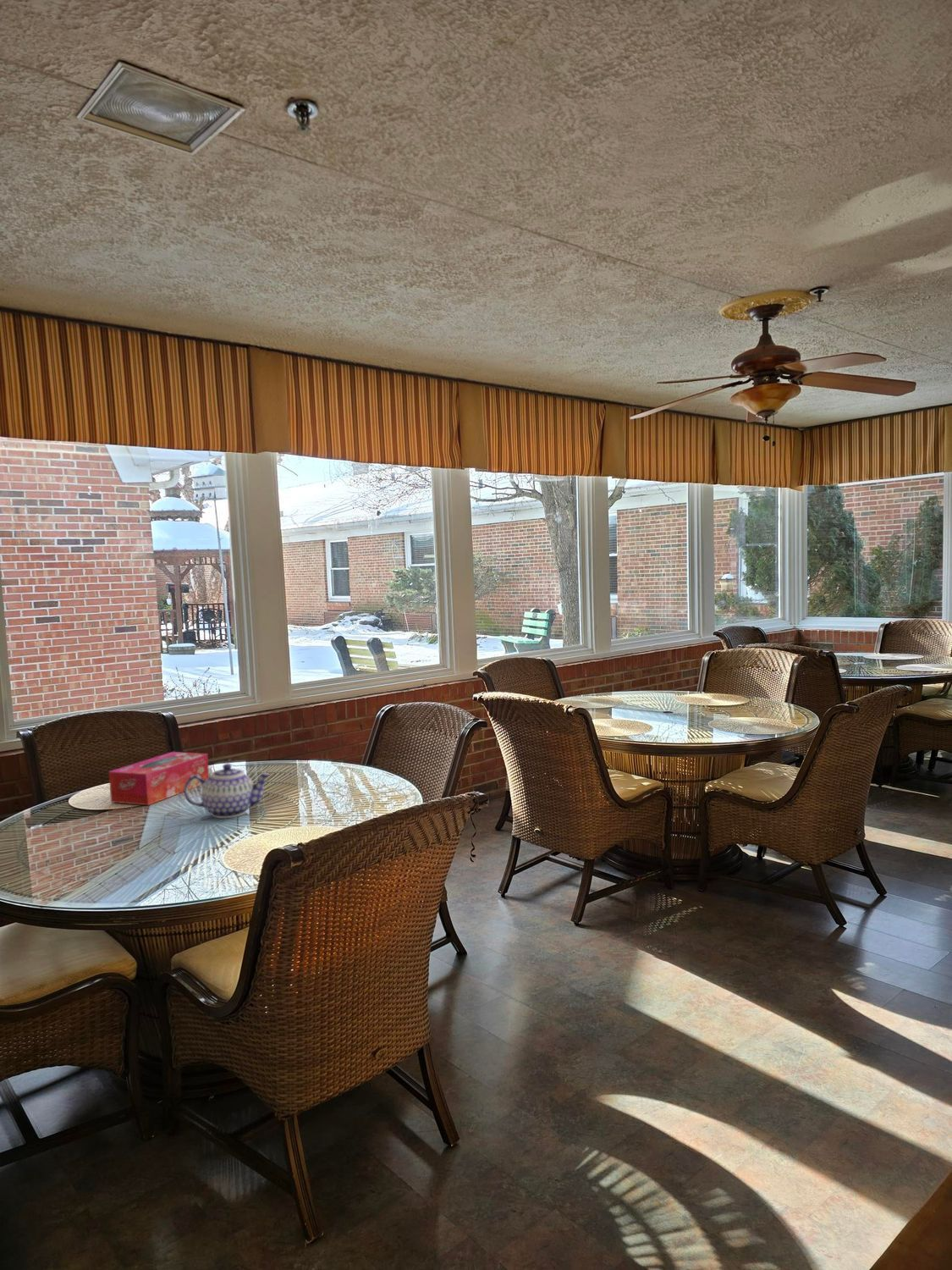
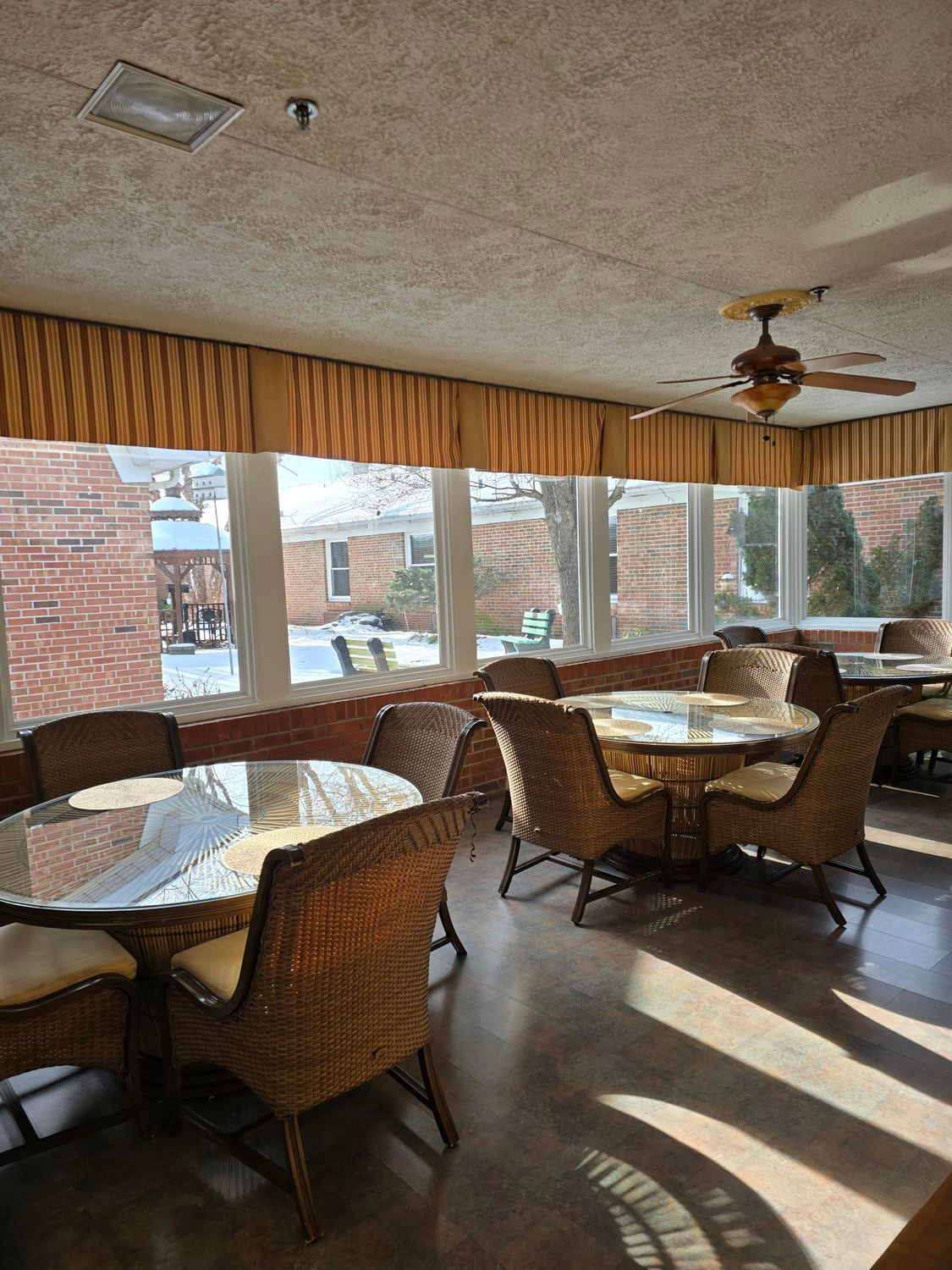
- teapot [184,763,272,819]
- tissue box [107,751,210,806]
